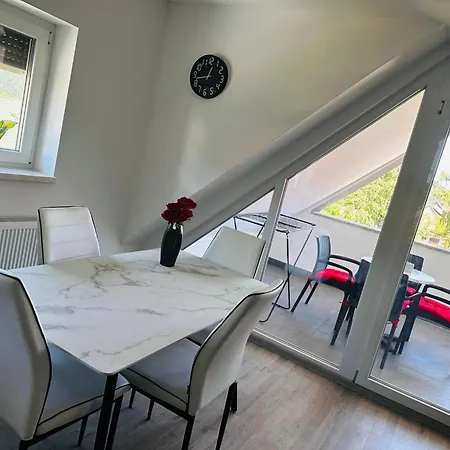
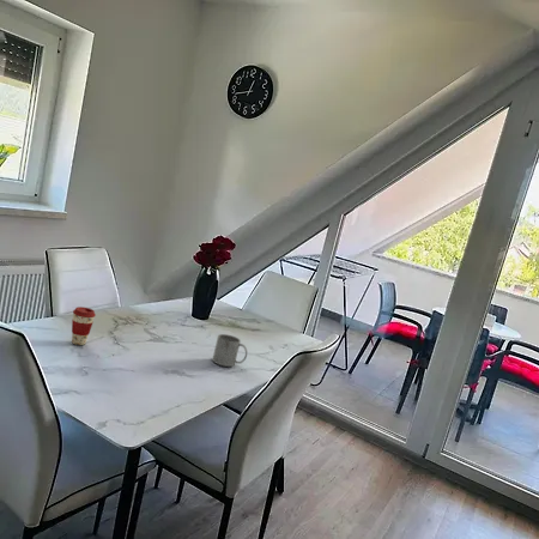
+ mug [211,333,248,368]
+ coffee cup [71,305,97,346]
